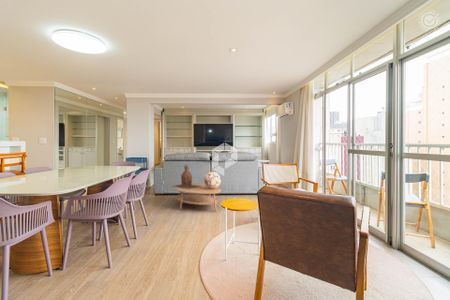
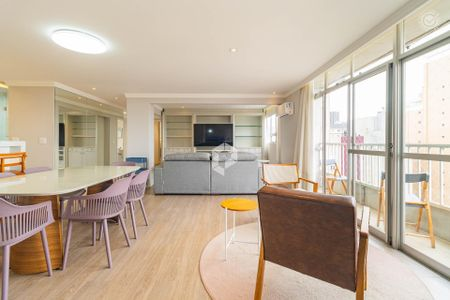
- lantern [172,164,200,189]
- decorative globe [203,171,222,189]
- coffee table [173,183,222,213]
